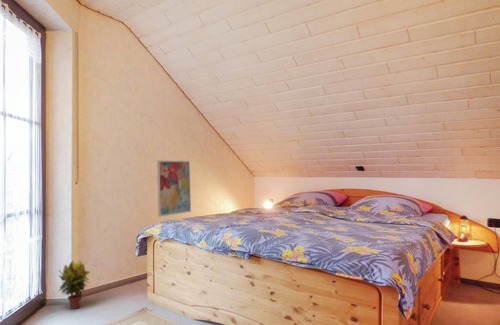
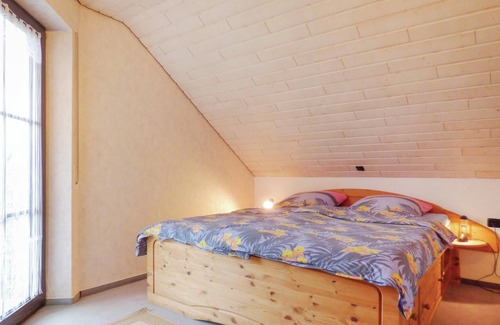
- potted plant [57,259,92,310]
- wall art [156,159,192,218]
